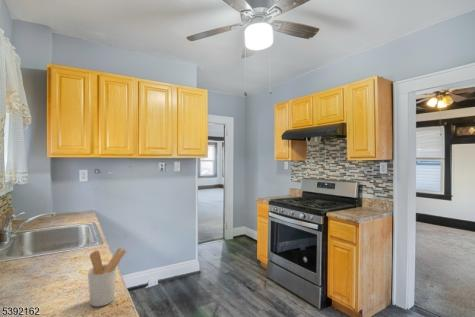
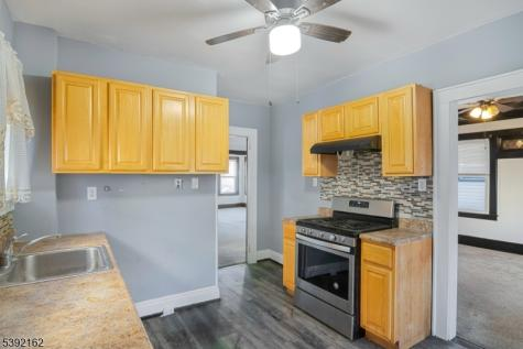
- utensil holder [87,247,127,308]
